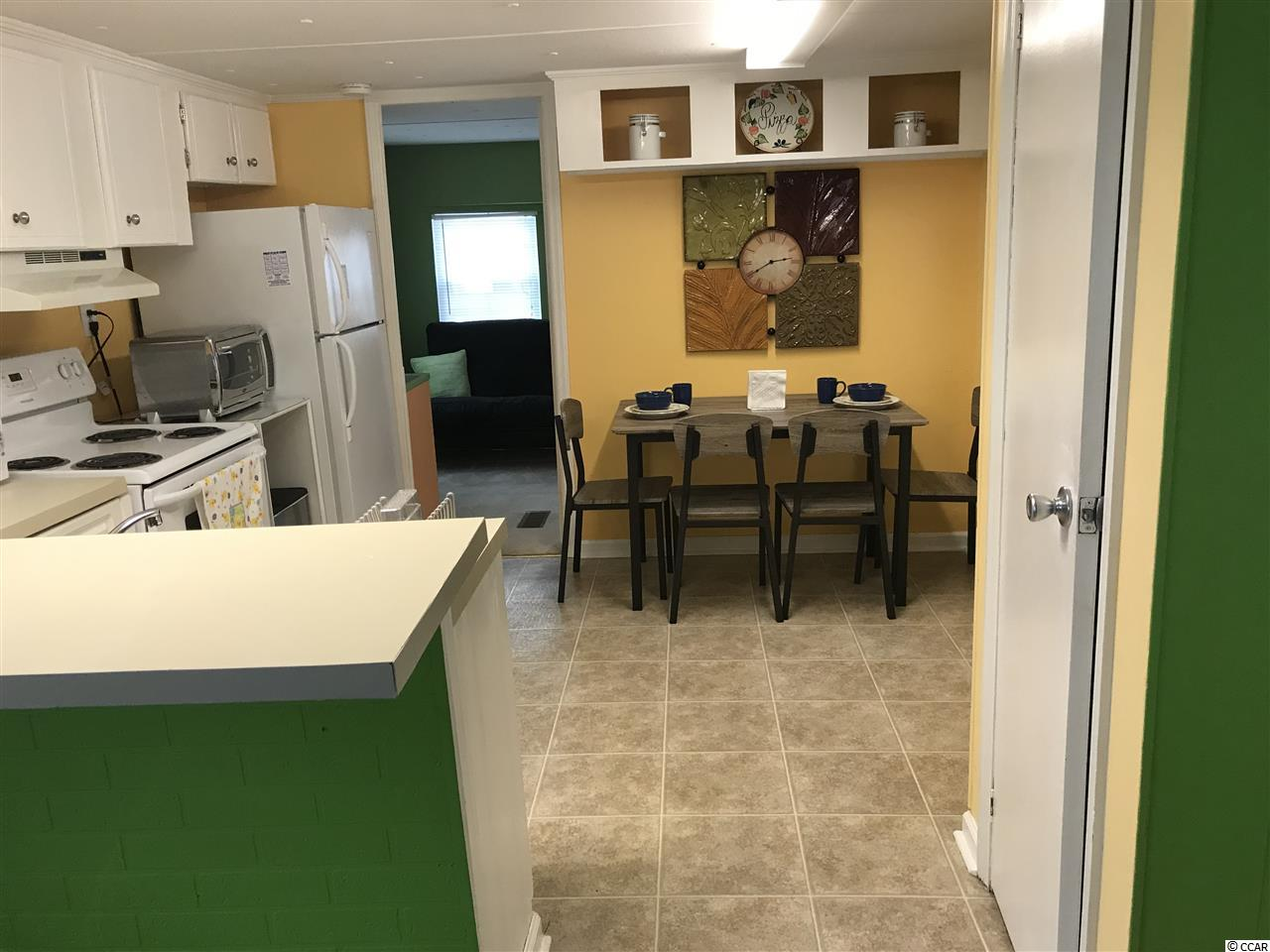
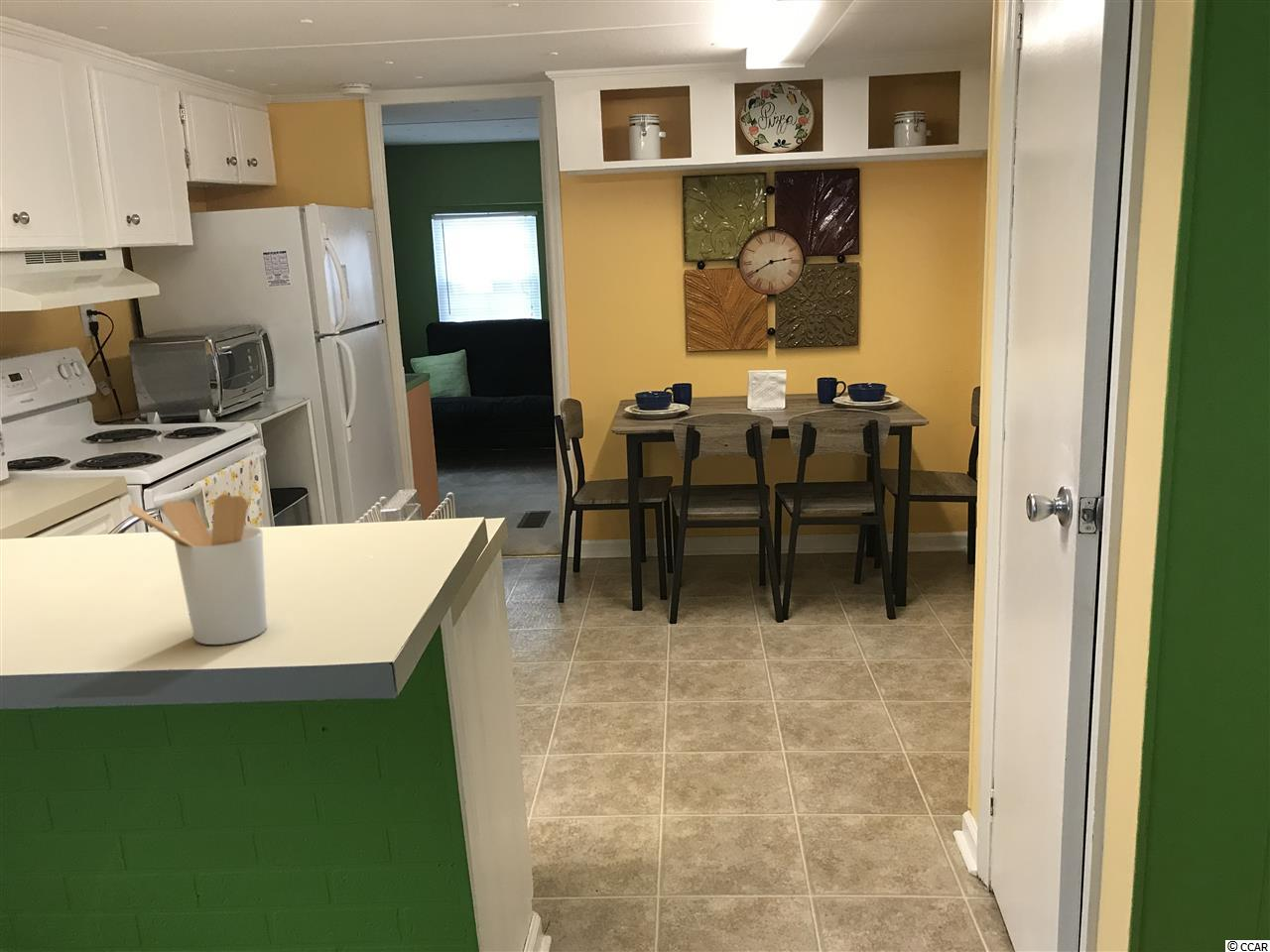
+ utensil holder [127,493,268,646]
